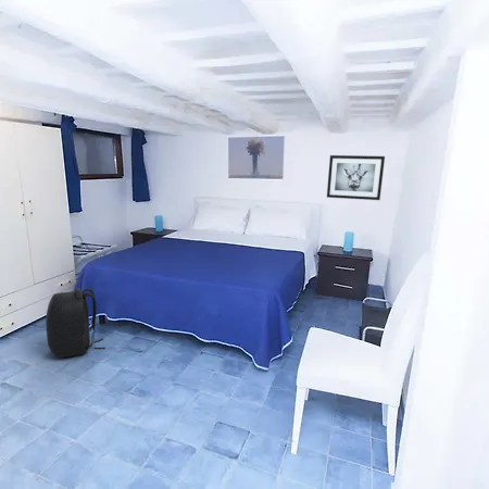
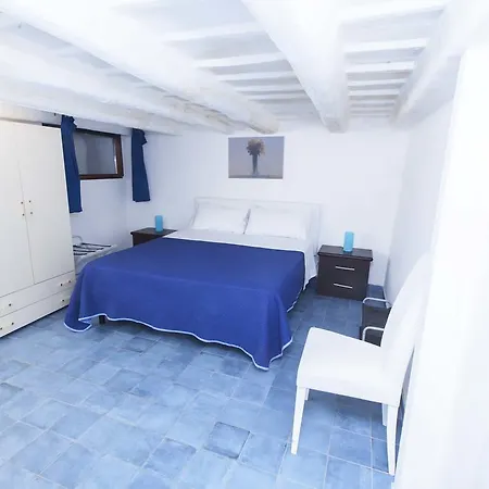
- backpack [45,287,106,359]
- wall art [326,154,386,201]
